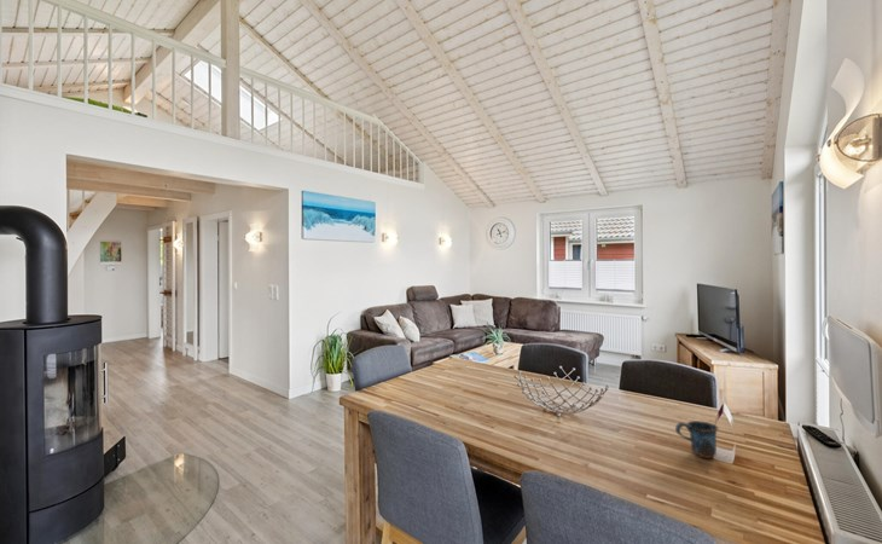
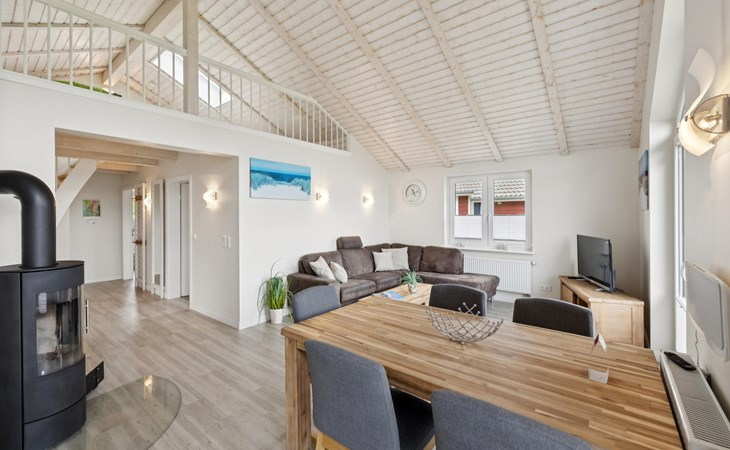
- mug [674,419,719,459]
